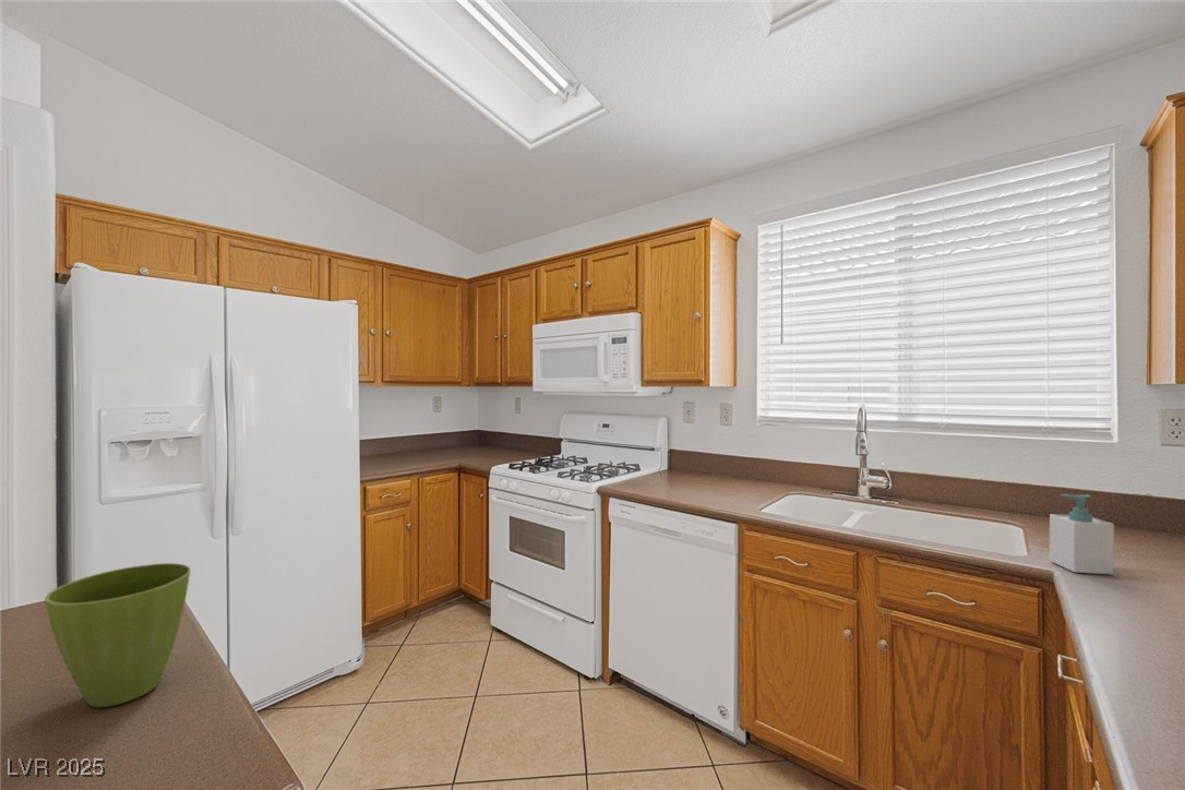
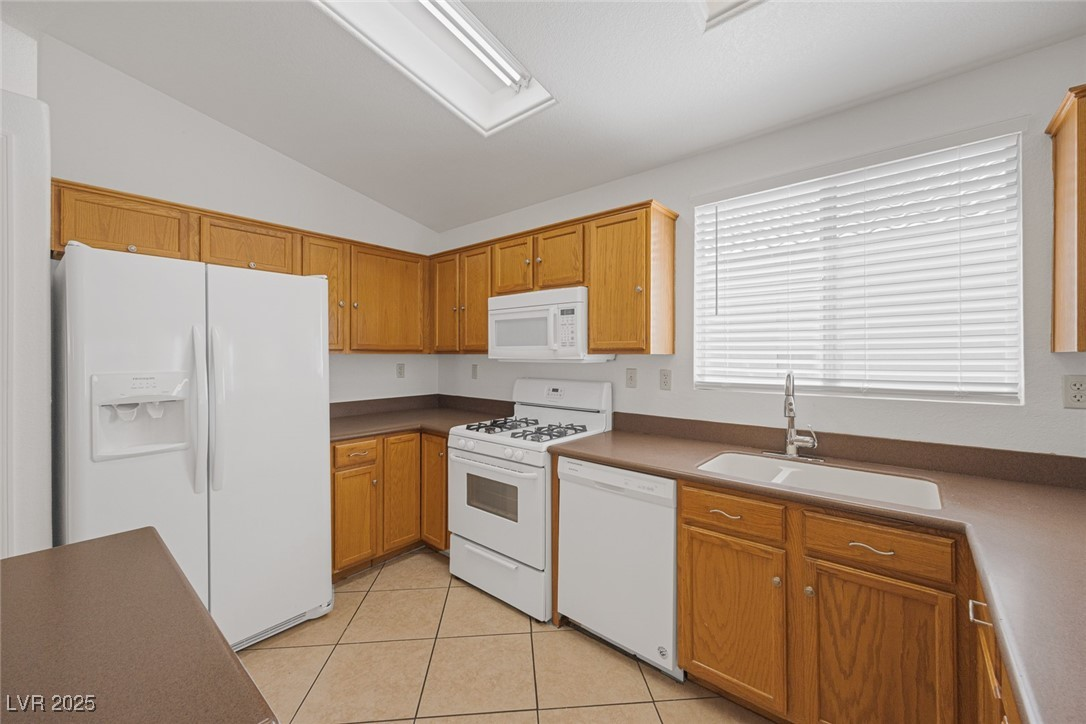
- soap bottle [1049,493,1115,575]
- flower pot [44,562,191,708]
